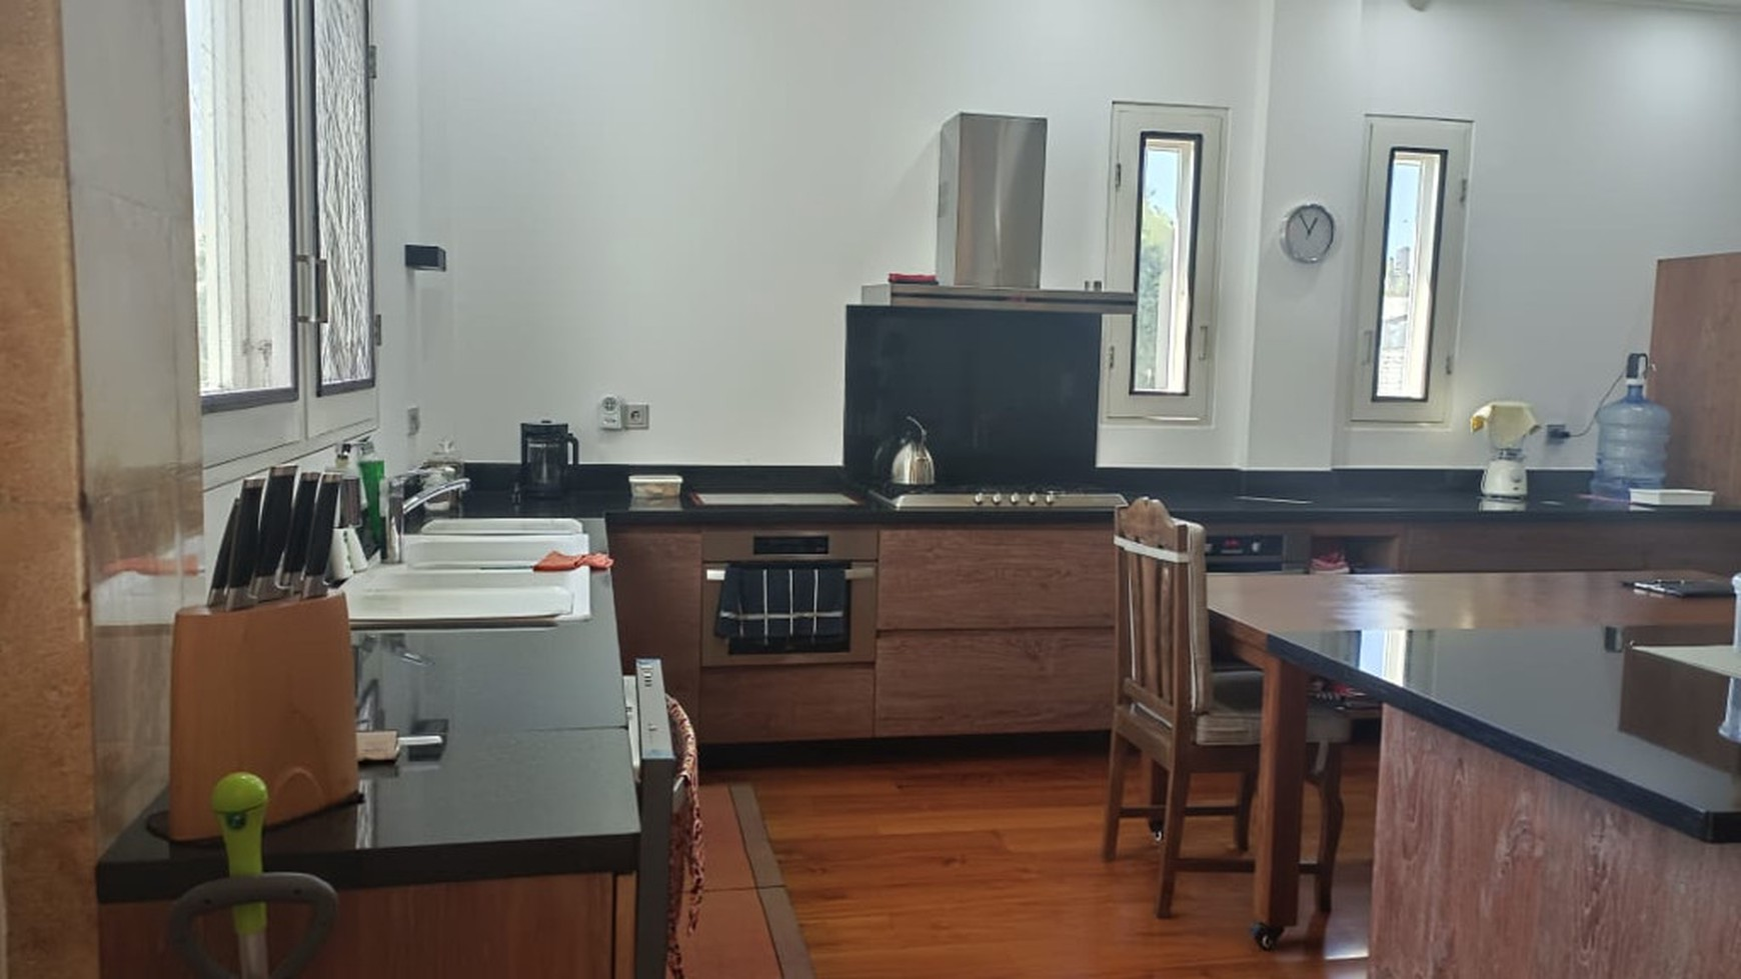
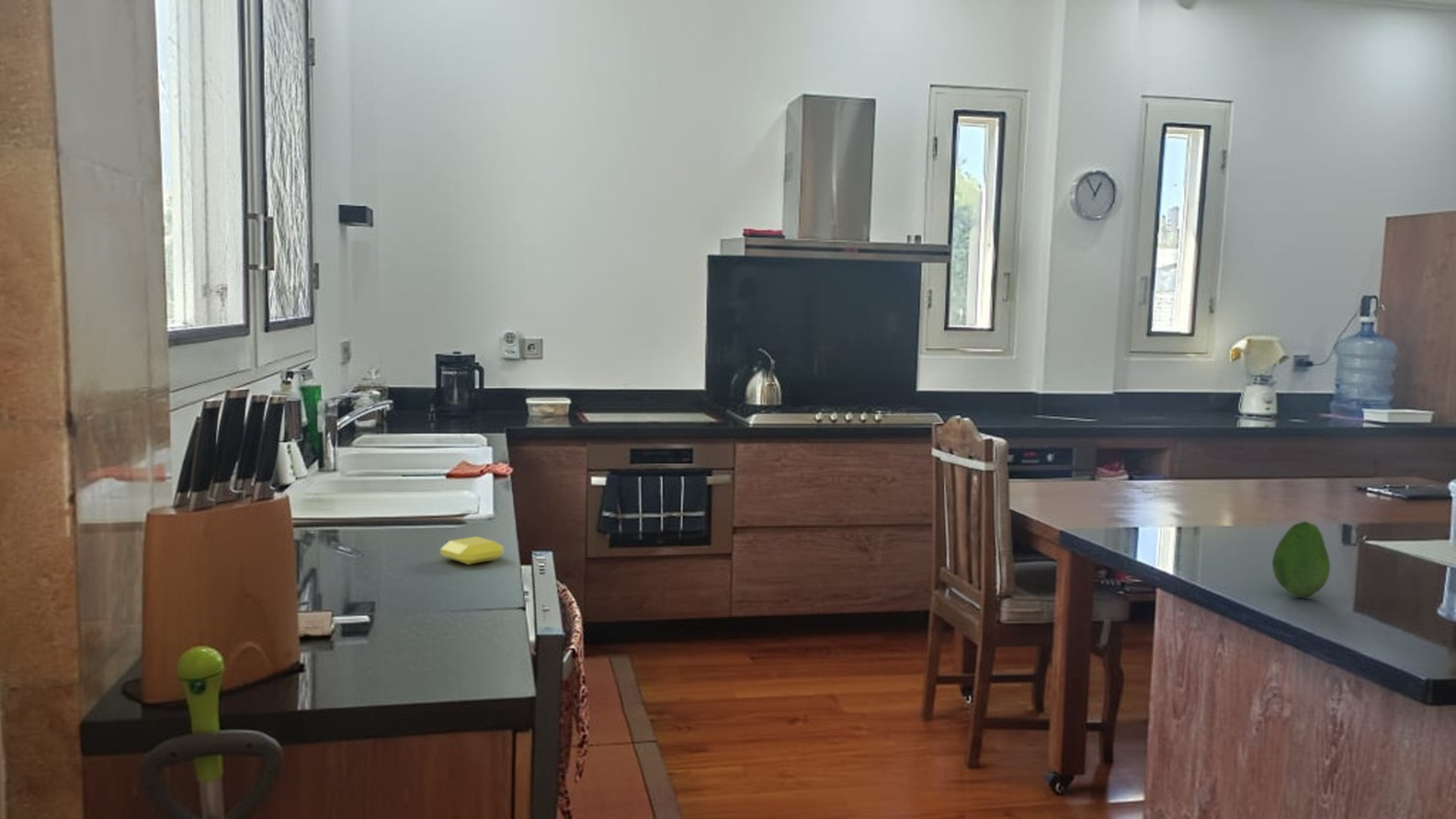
+ soap bar [439,535,505,566]
+ fruit [1271,520,1330,598]
